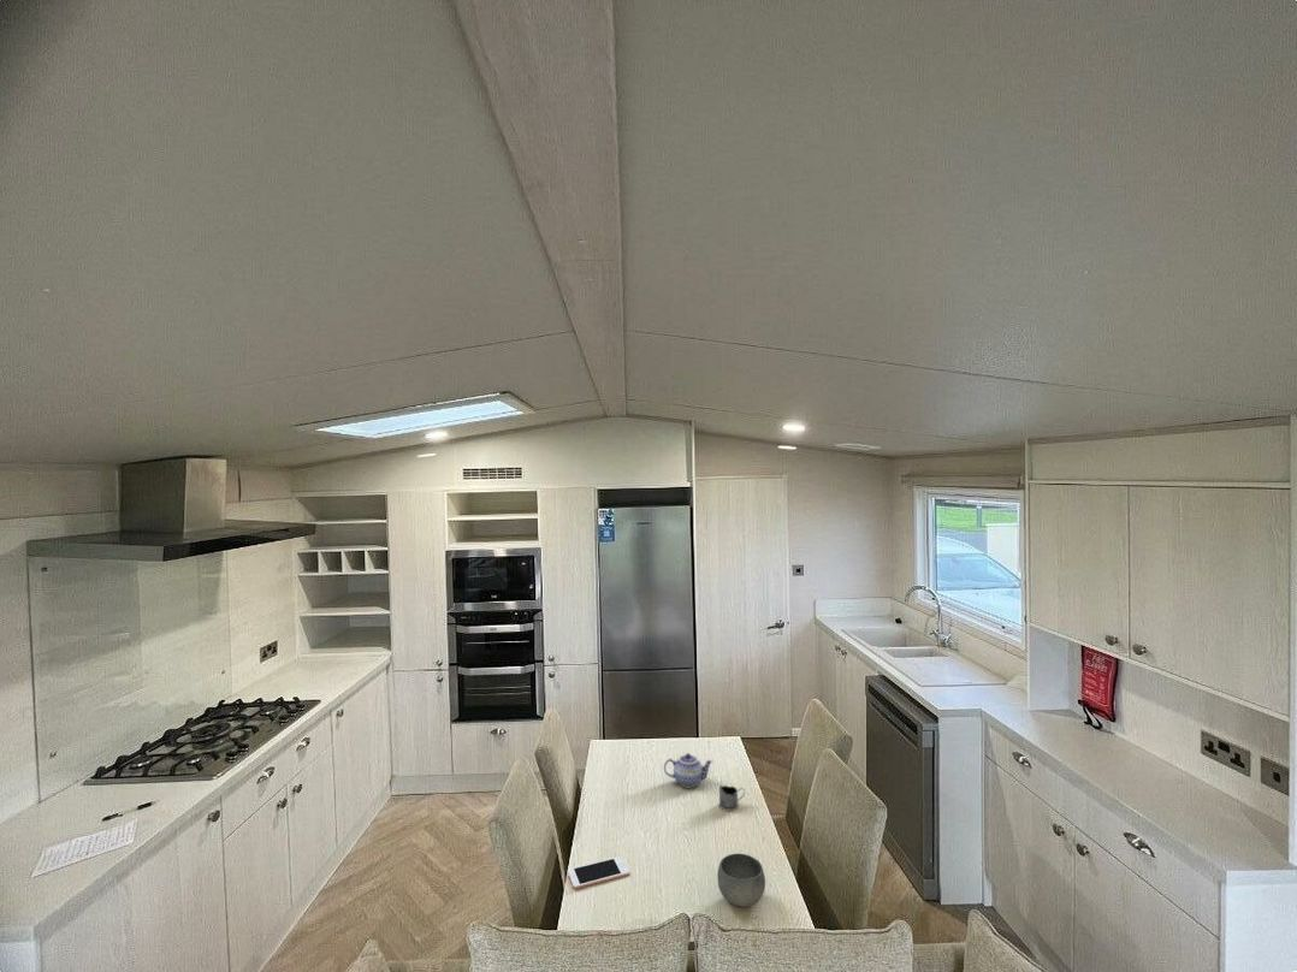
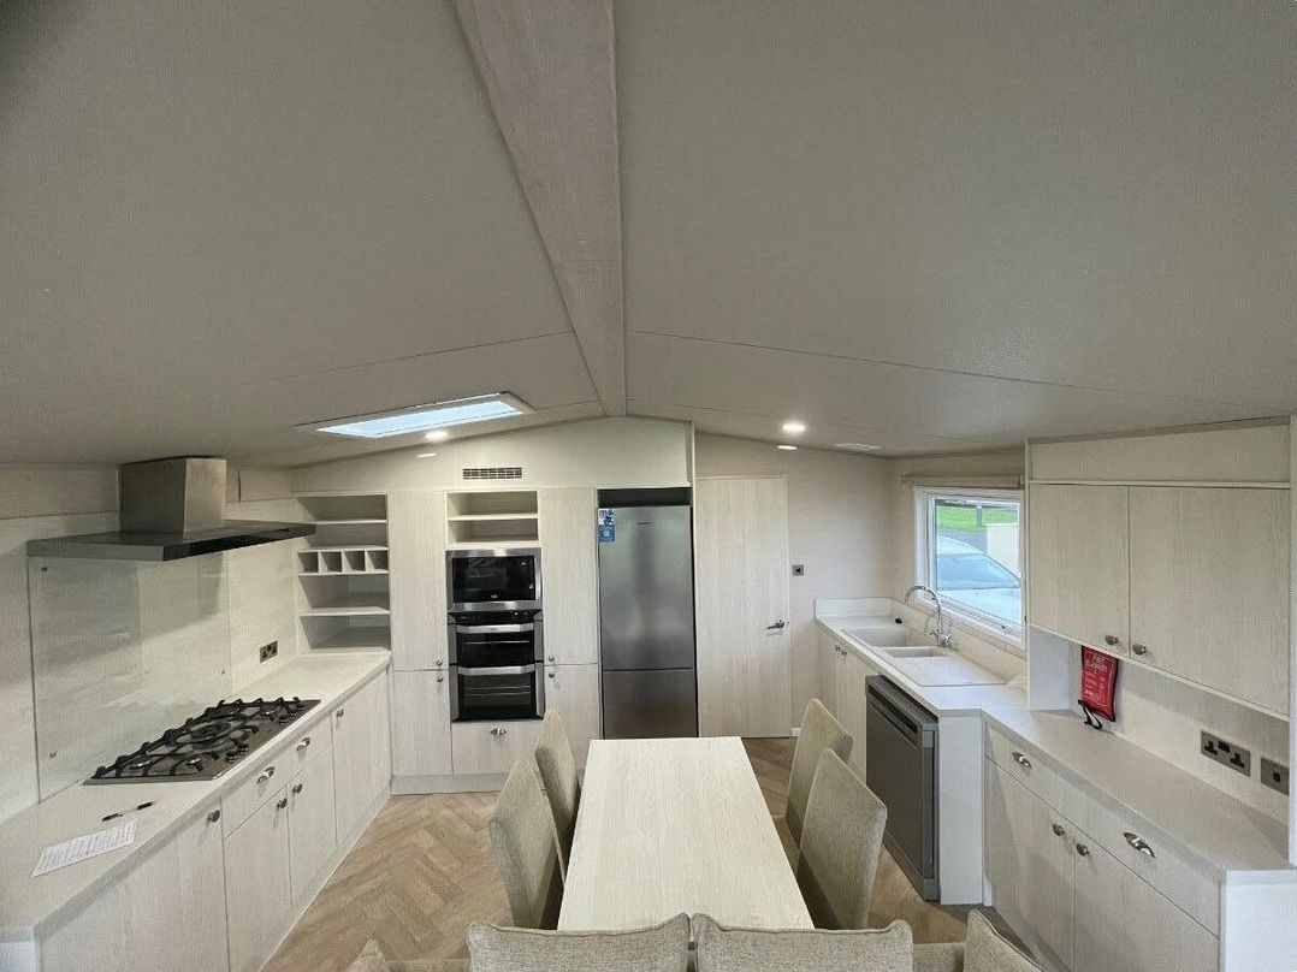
- bowl [716,853,766,908]
- cell phone [567,855,630,890]
- teapot [663,752,715,788]
- tea glass holder [717,784,746,812]
